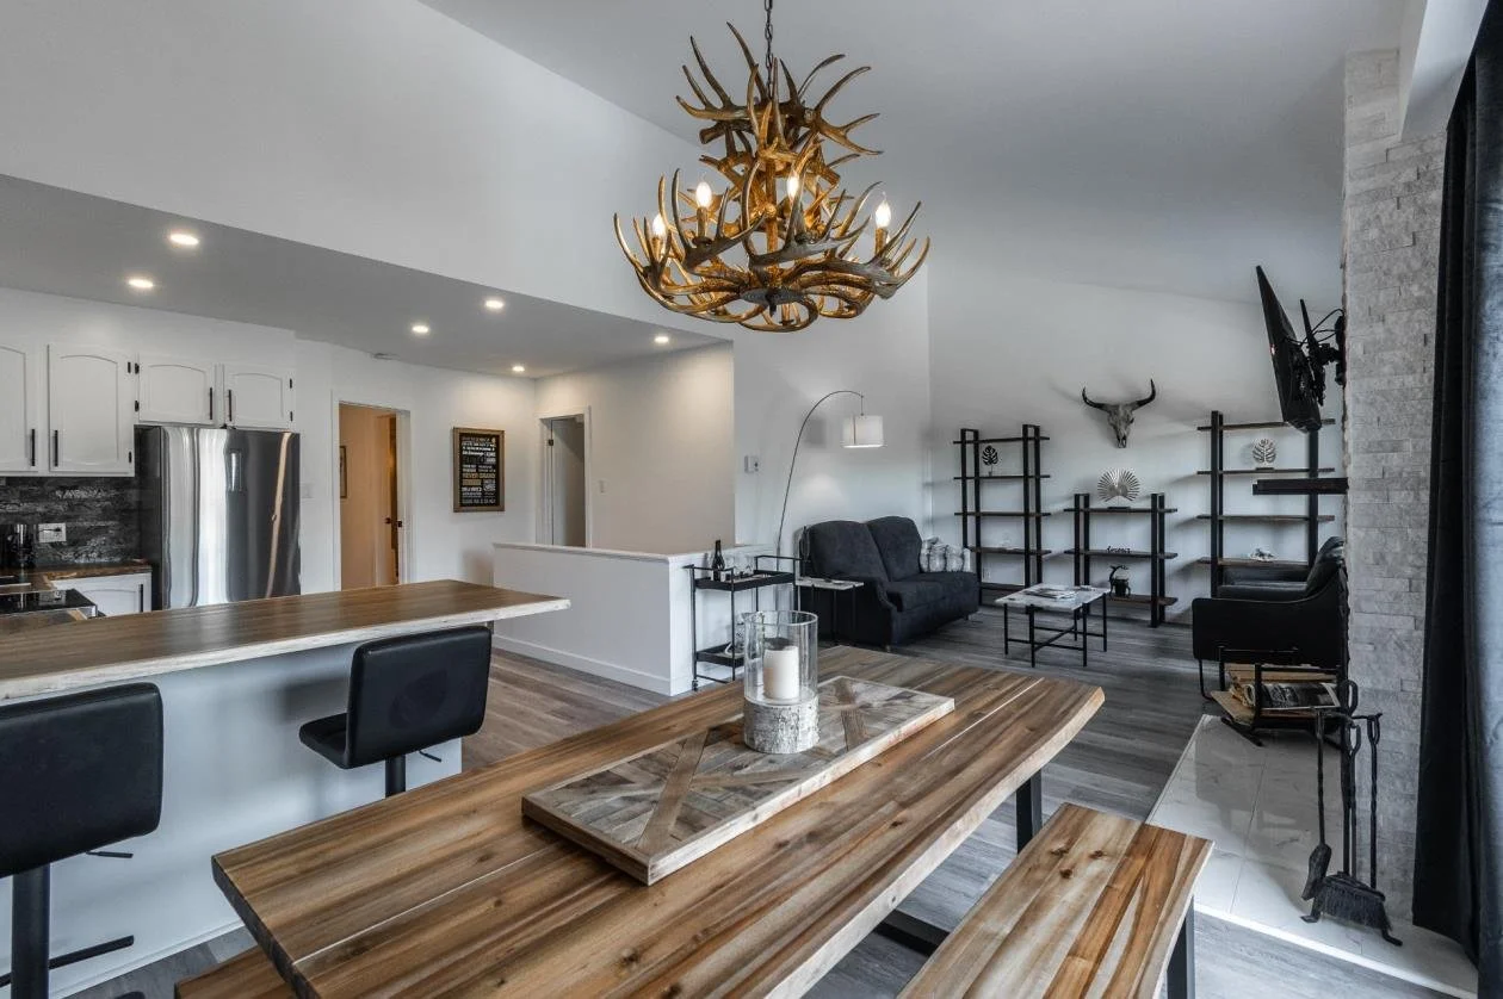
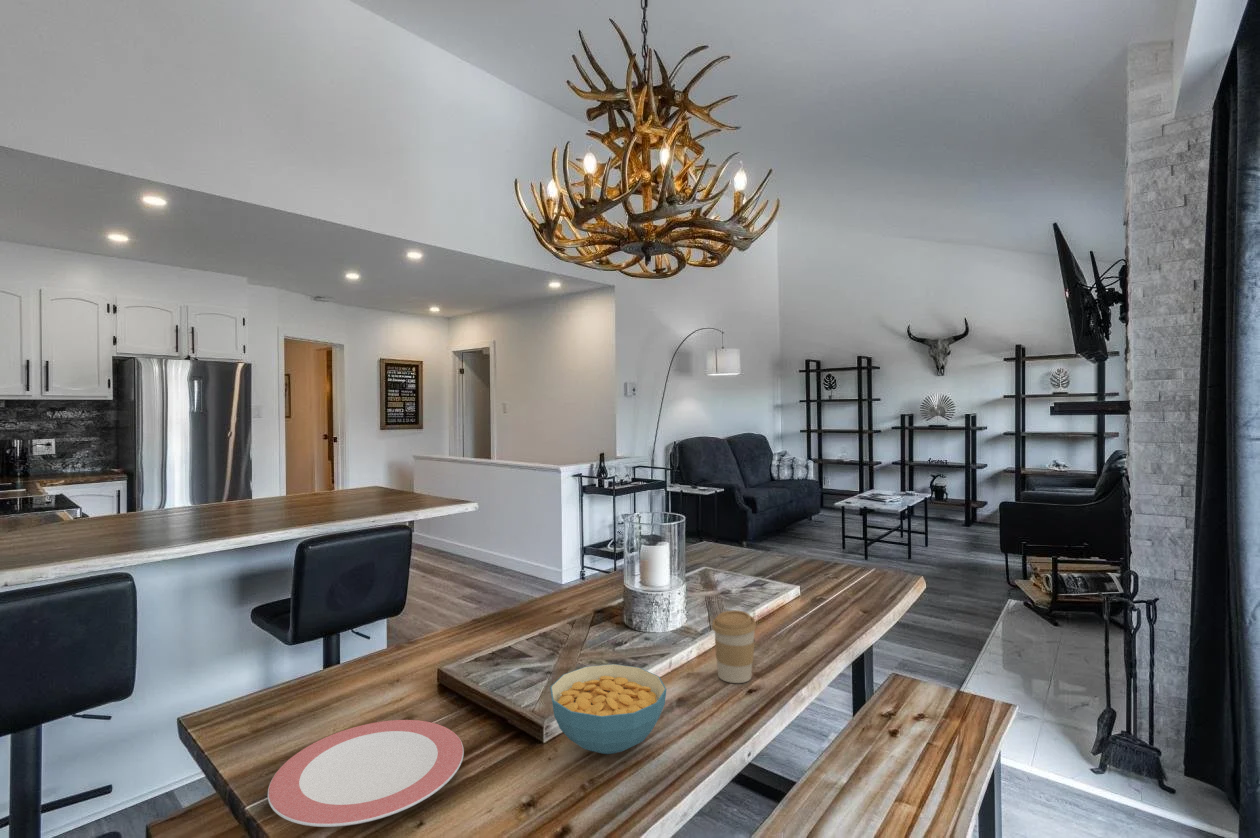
+ coffee cup [711,610,757,684]
+ plate [267,719,465,828]
+ cereal bowl [549,663,668,755]
